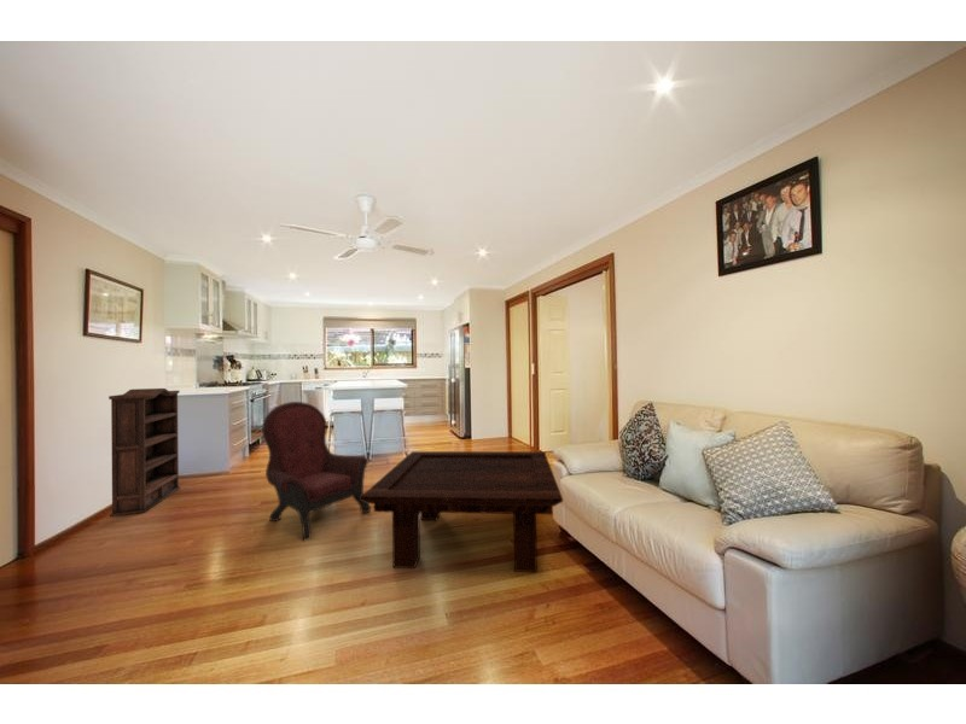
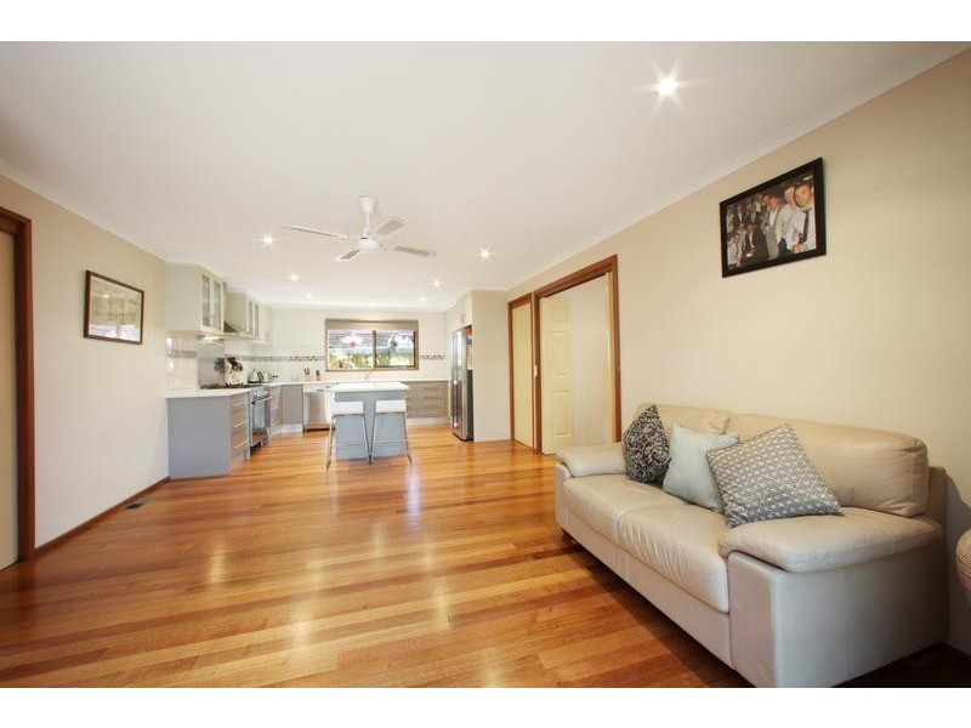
- coffee table [361,450,564,573]
- bookshelf [107,387,181,518]
- armchair [261,401,372,542]
